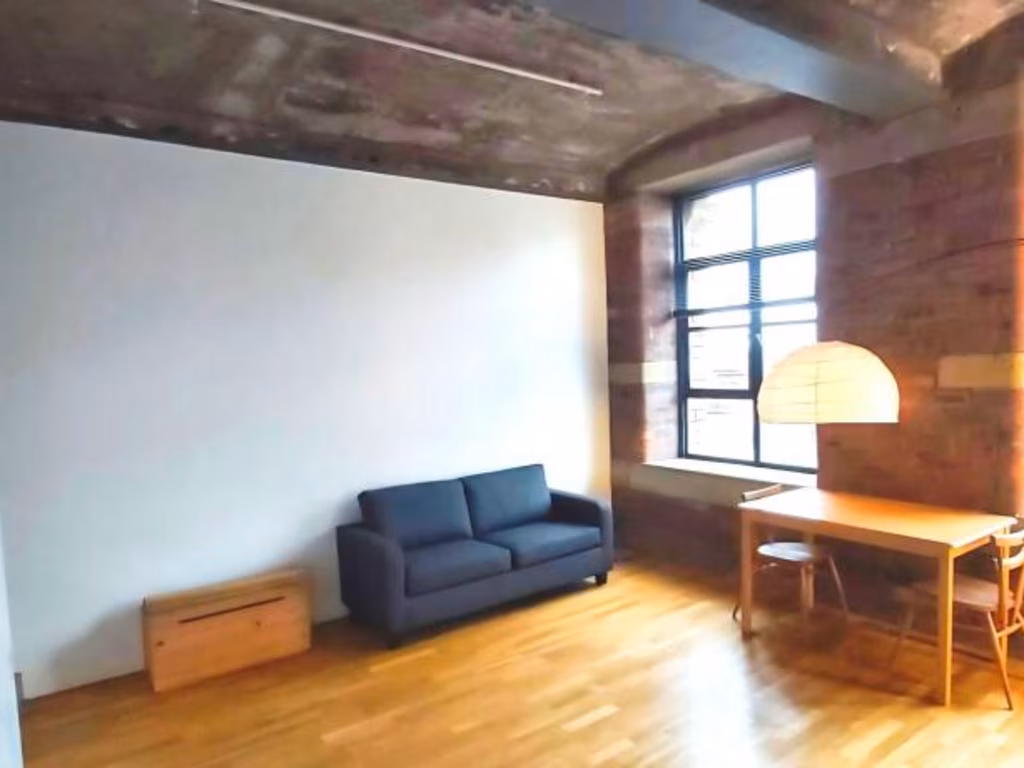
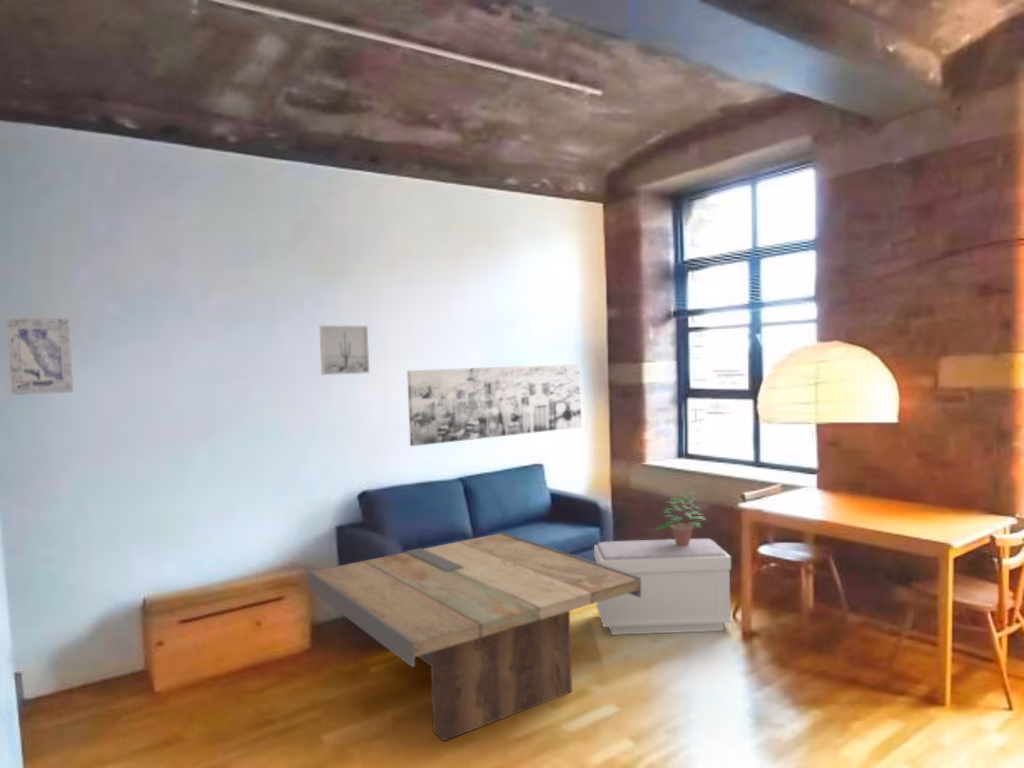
+ bench [593,538,734,636]
+ wall art [319,325,370,376]
+ wall art [406,363,582,447]
+ wall art [6,317,74,396]
+ potted plant [653,489,709,546]
+ coffee table [307,531,641,742]
